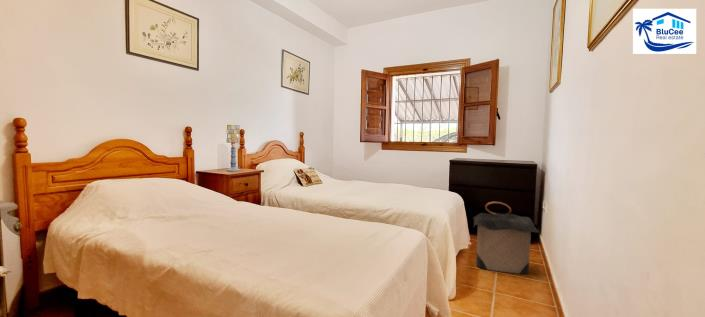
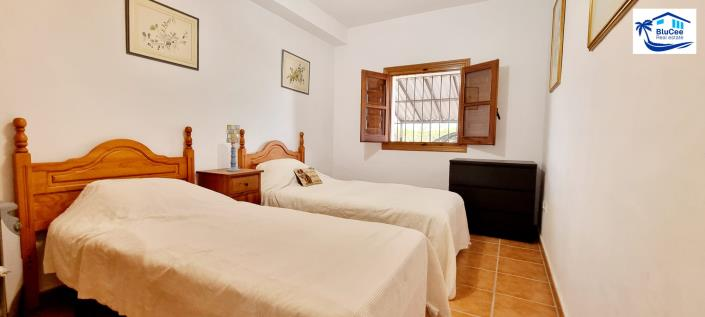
- laundry hamper [472,201,540,275]
